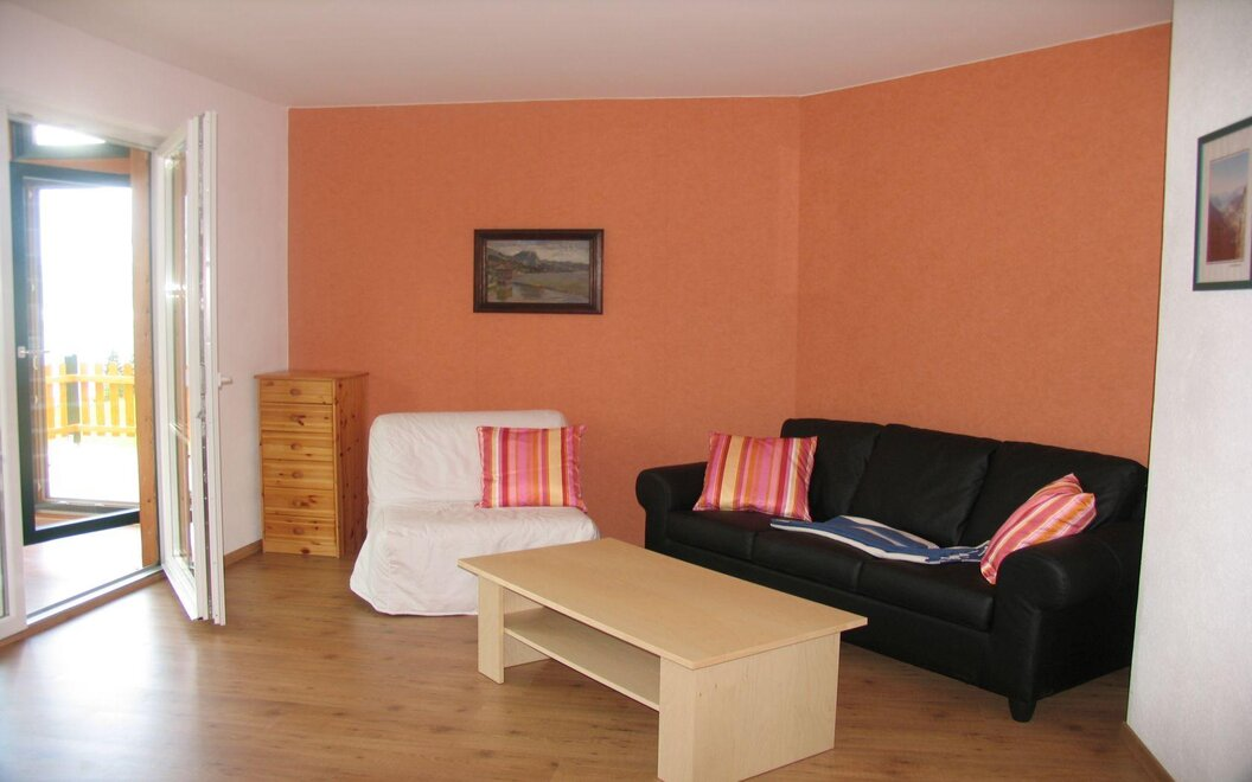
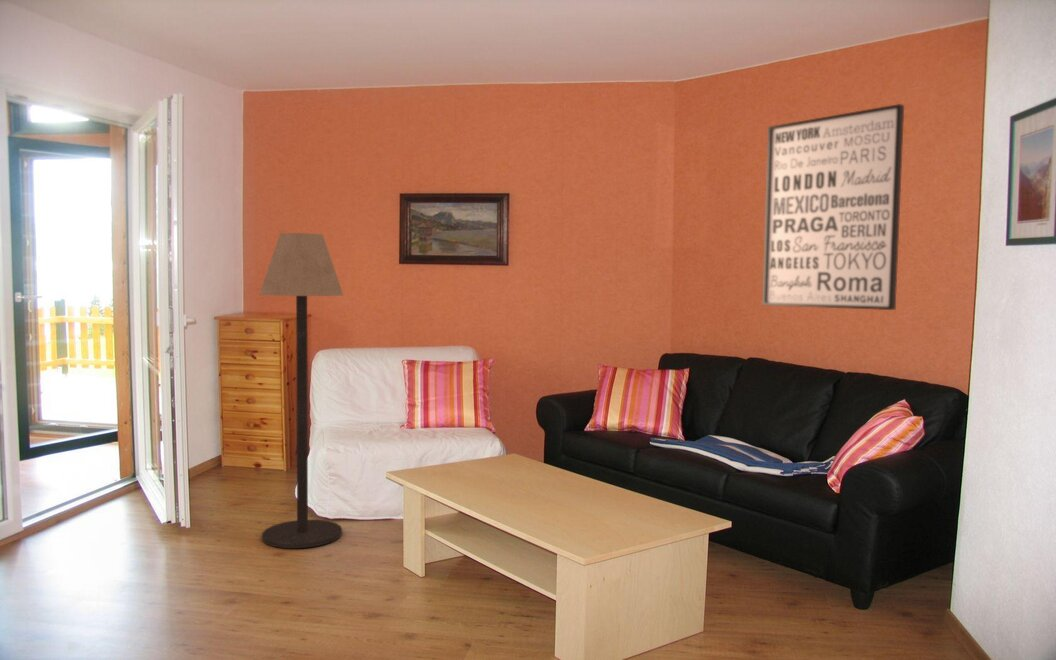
+ floor lamp [258,232,344,549]
+ wall art [761,103,905,311]
